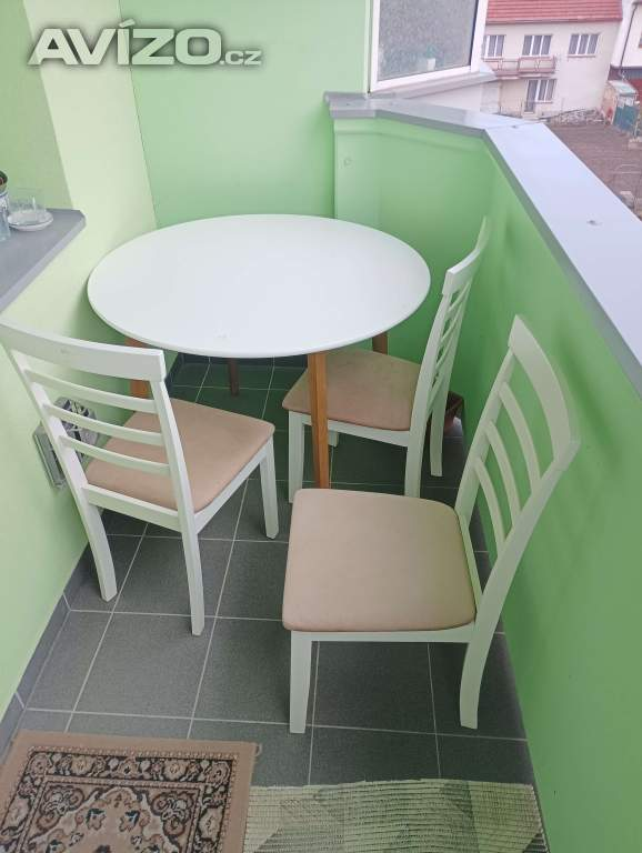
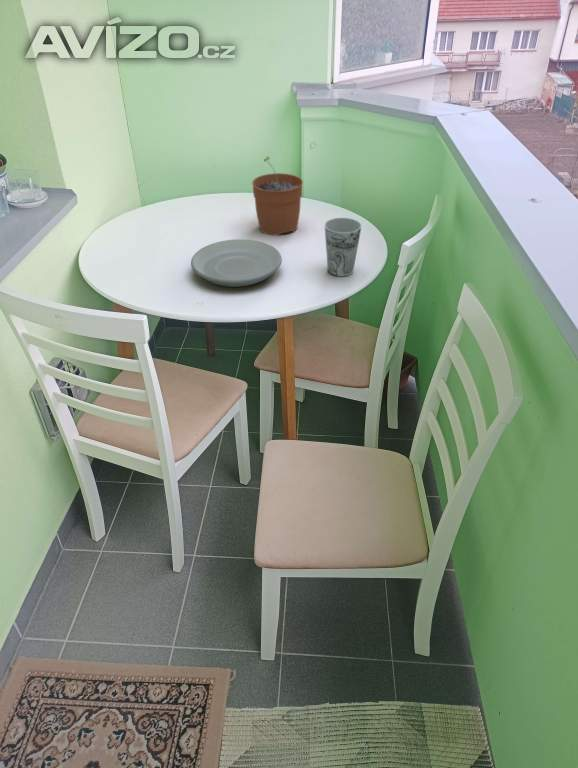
+ cup [324,217,363,278]
+ plate [190,238,283,288]
+ plant pot [251,155,304,236]
